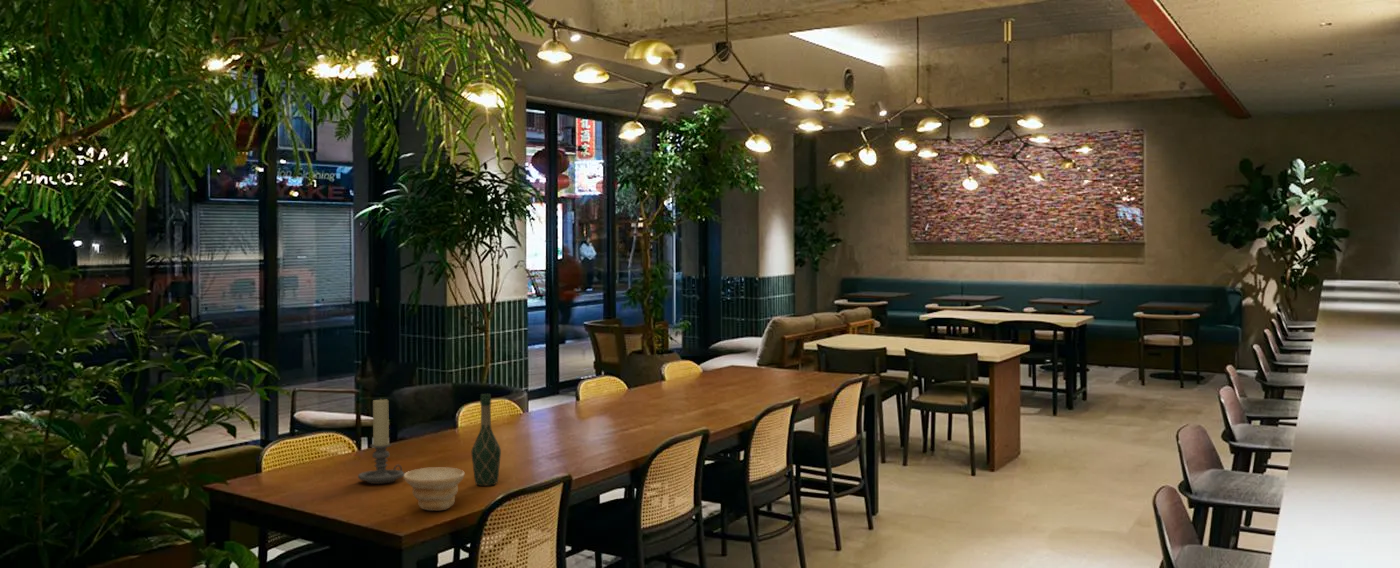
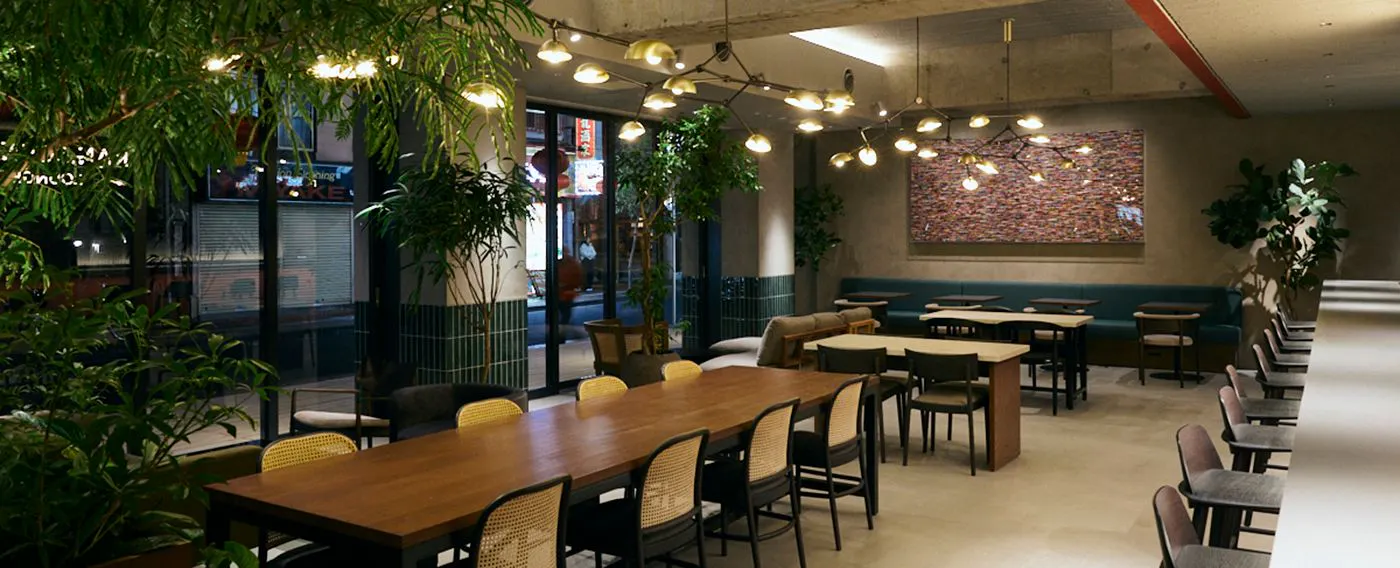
- wine bottle [470,393,502,487]
- candle holder [357,397,405,485]
- bowl [402,466,466,512]
